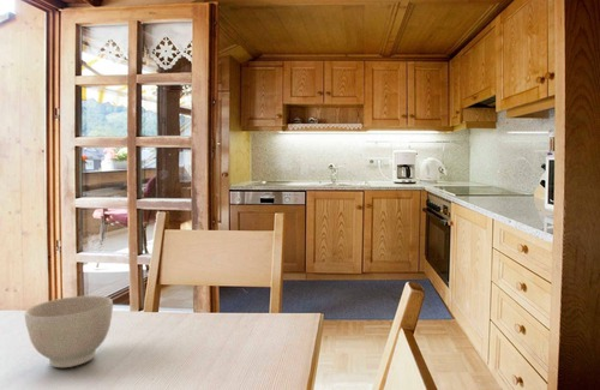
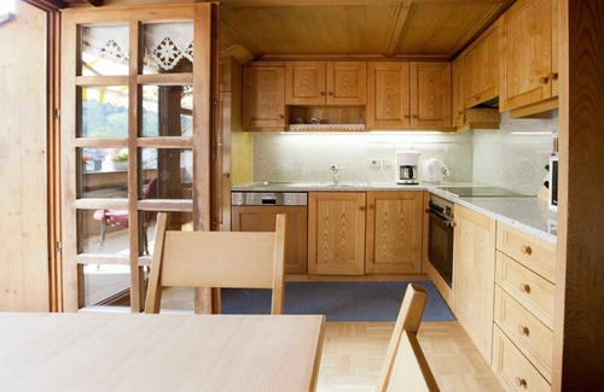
- bowl [24,294,114,368]
